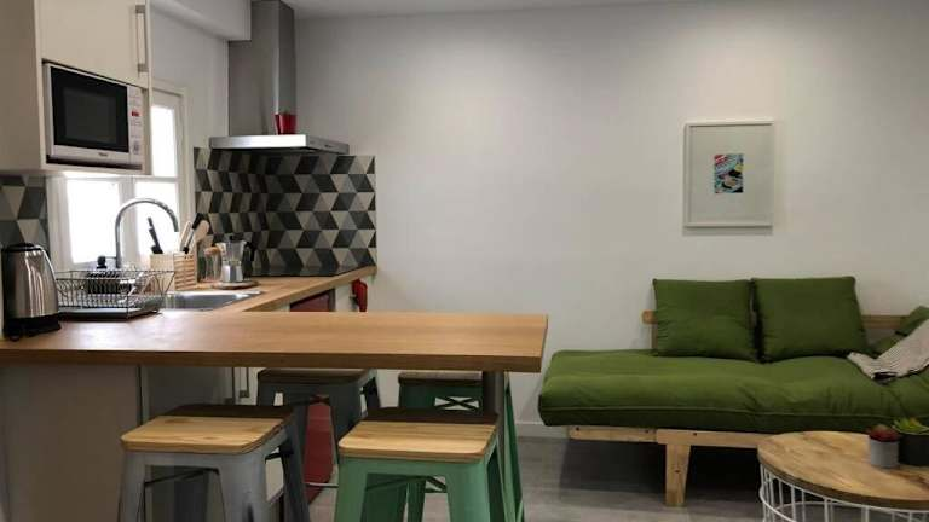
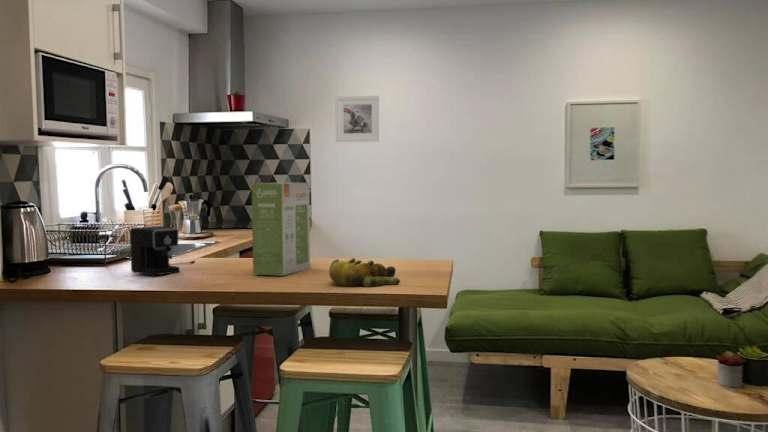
+ coffee maker [129,225,196,276]
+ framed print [334,95,381,143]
+ food box [251,182,311,277]
+ banana bunch [328,257,401,288]
